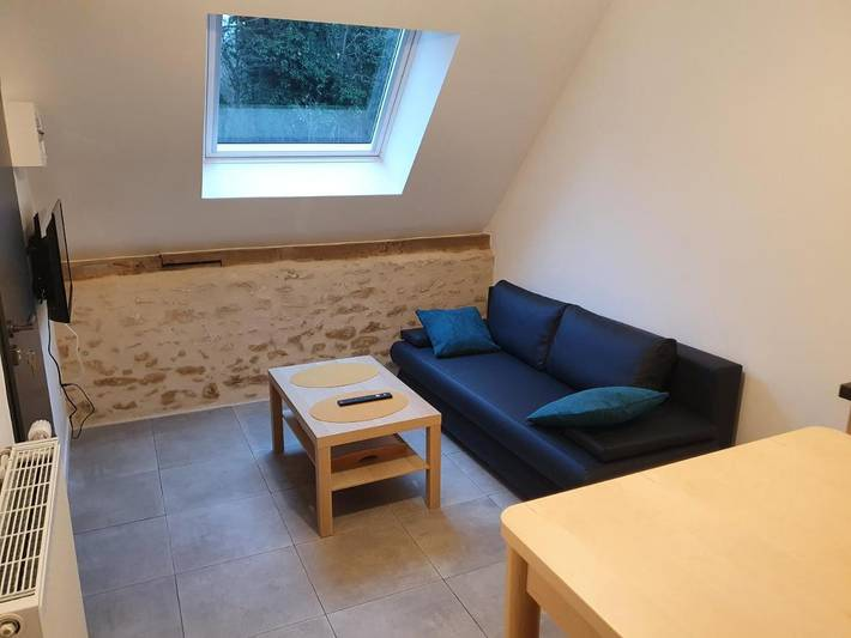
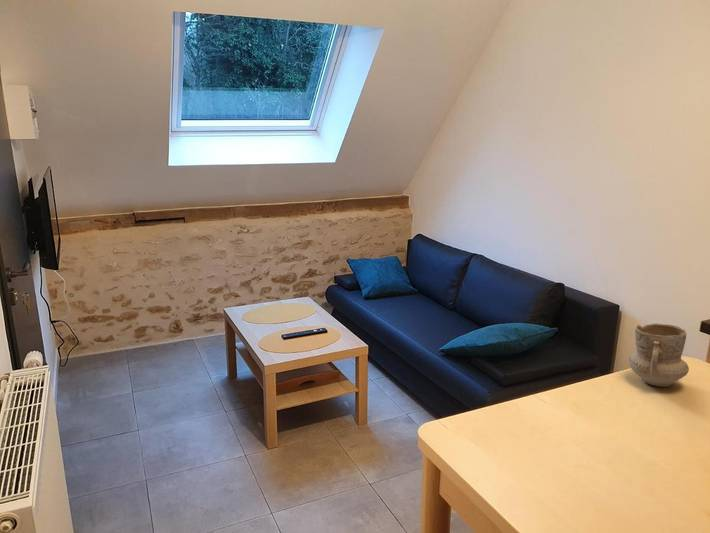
+ mug [627,323,690,388]
